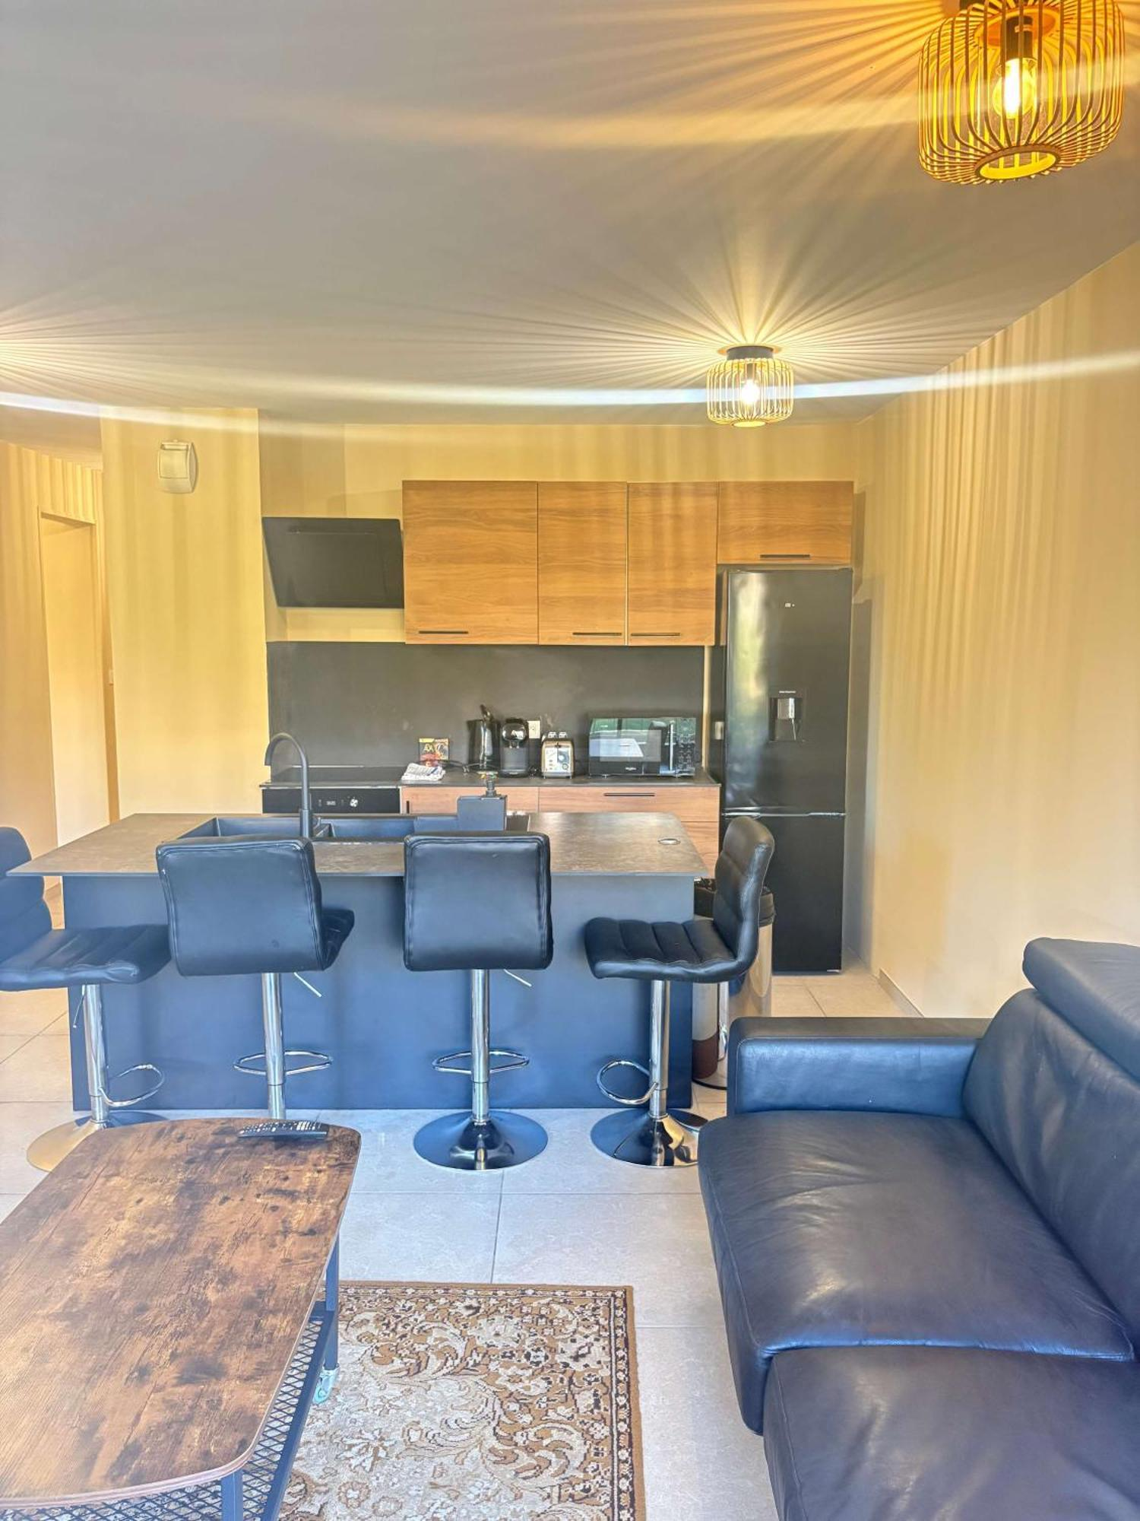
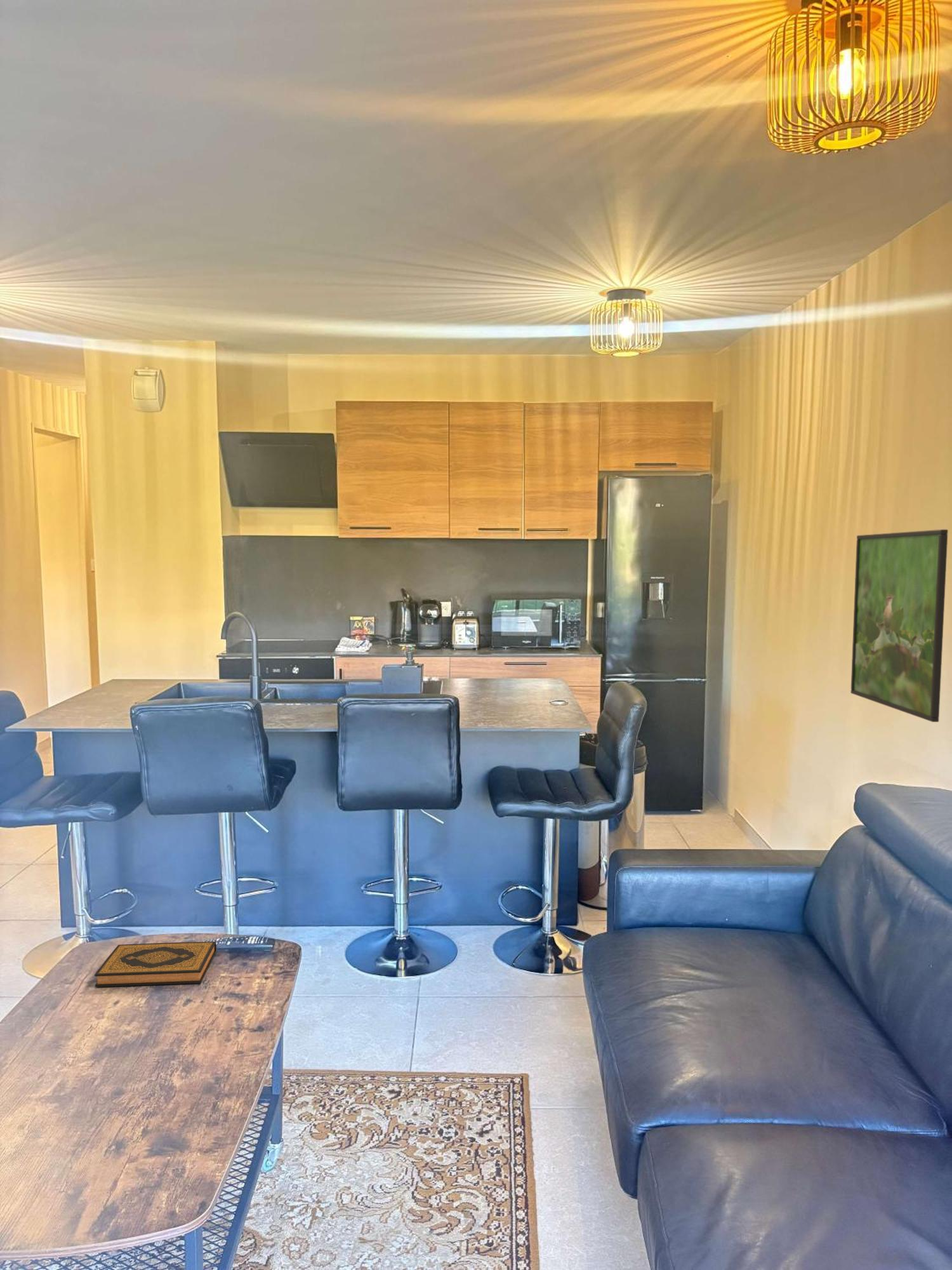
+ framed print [850,529,949,723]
+ hardback book [94,941,217,987]
